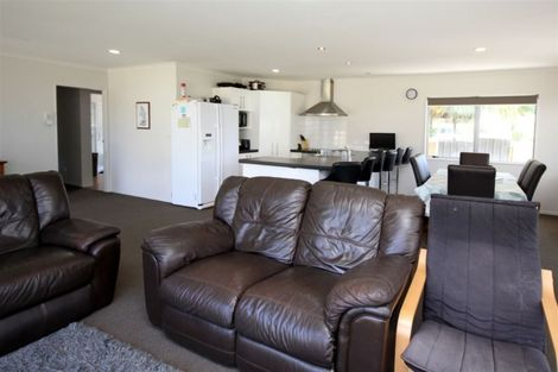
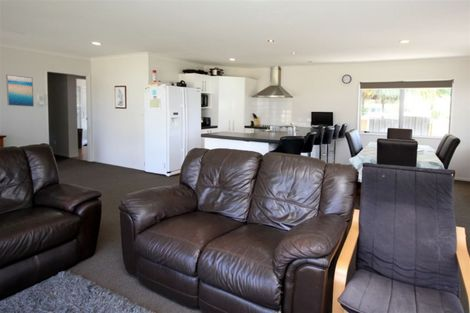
+ wall art [5,74,35,108]
